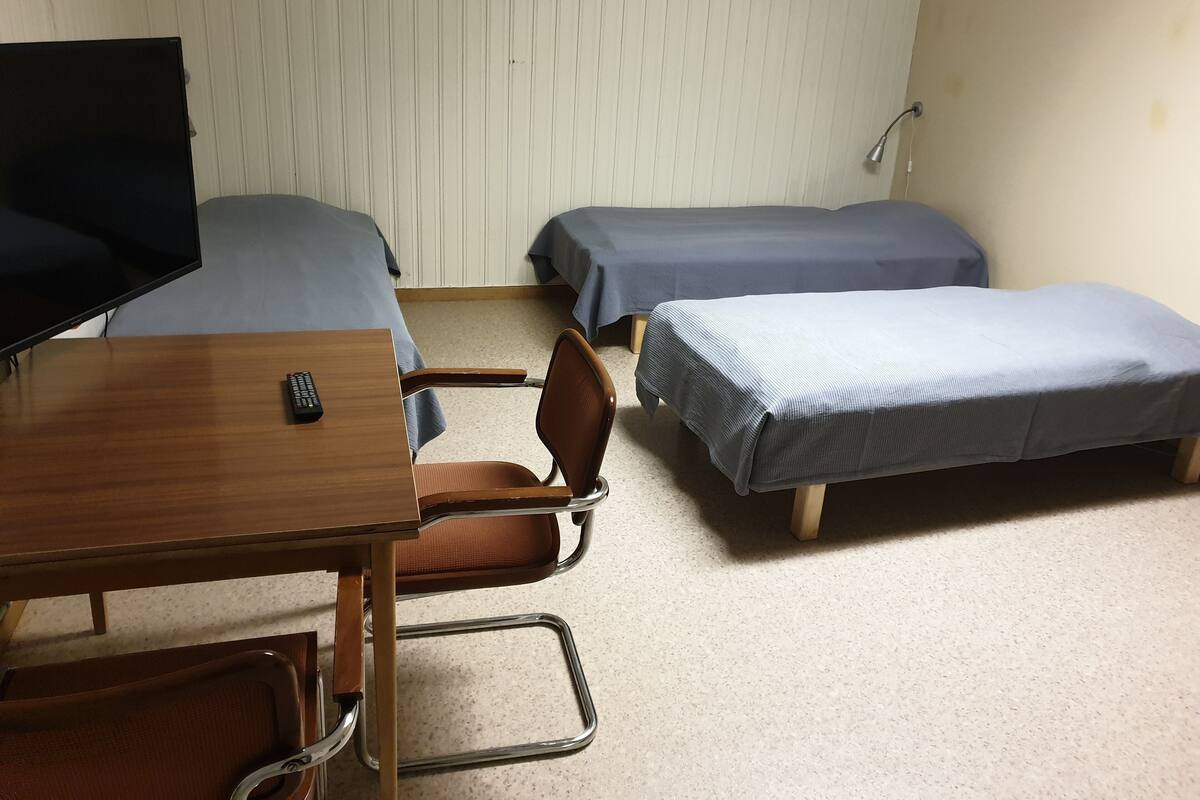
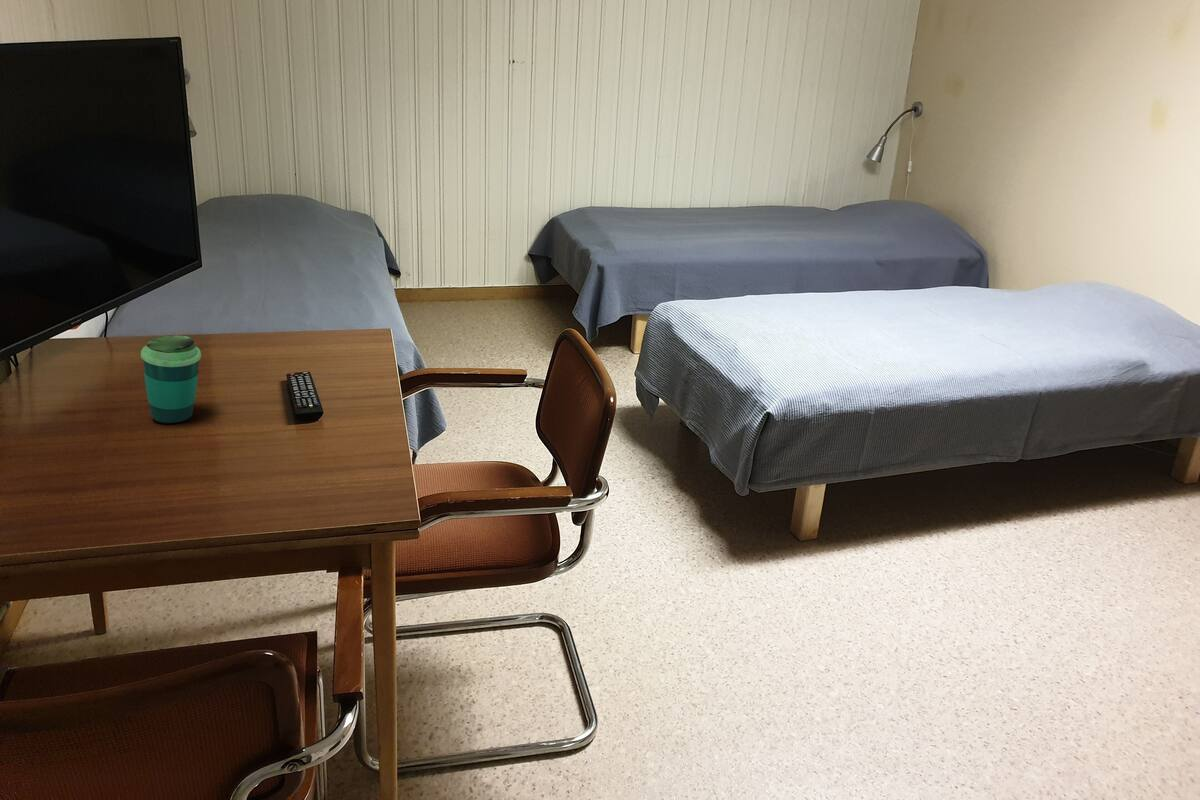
+ cup [140,334,202,425]
